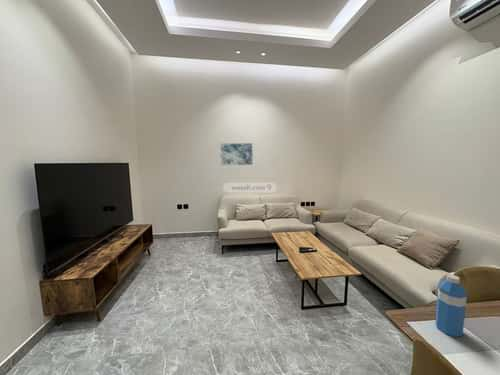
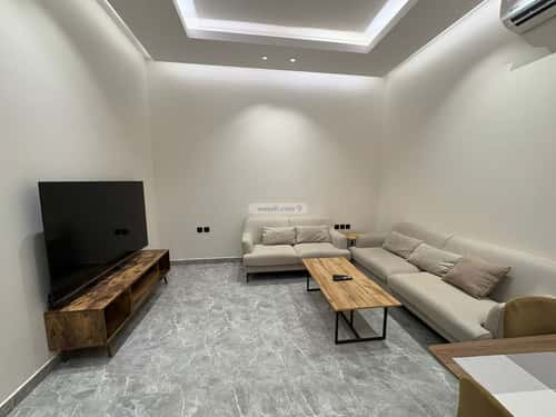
- water bottle [434,273,468,338]
- wall art [219,142,253,166]
